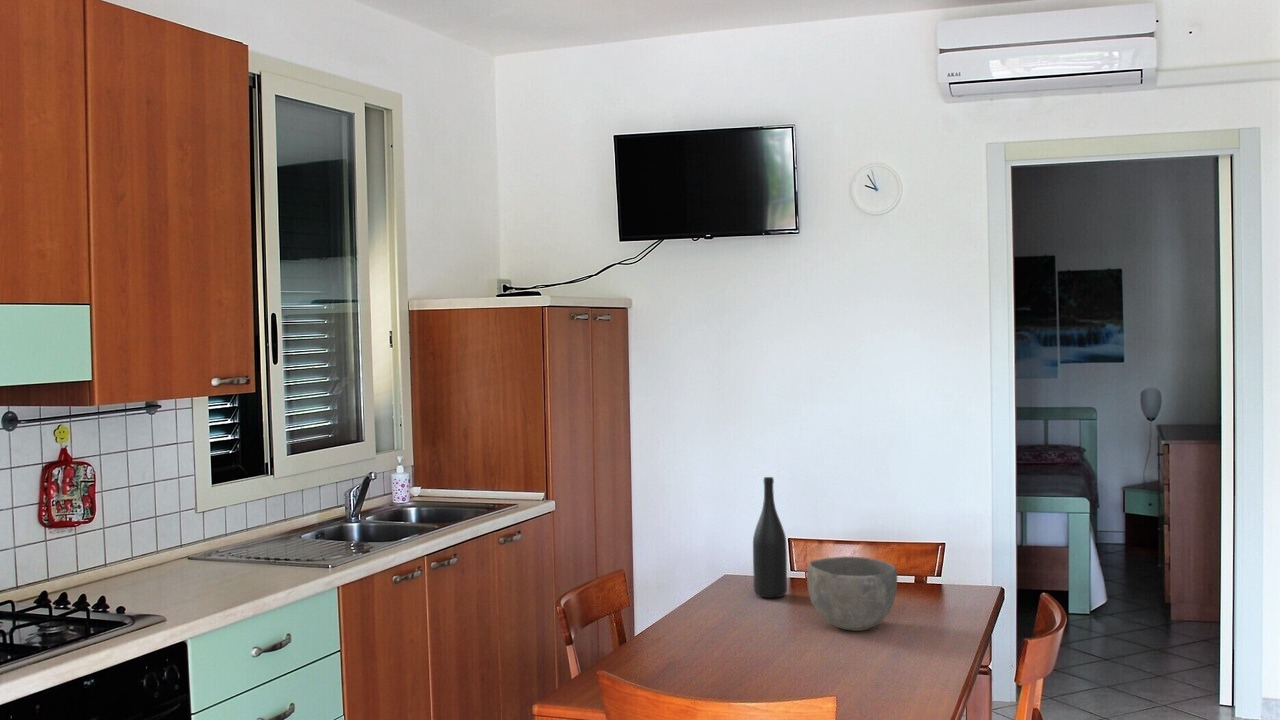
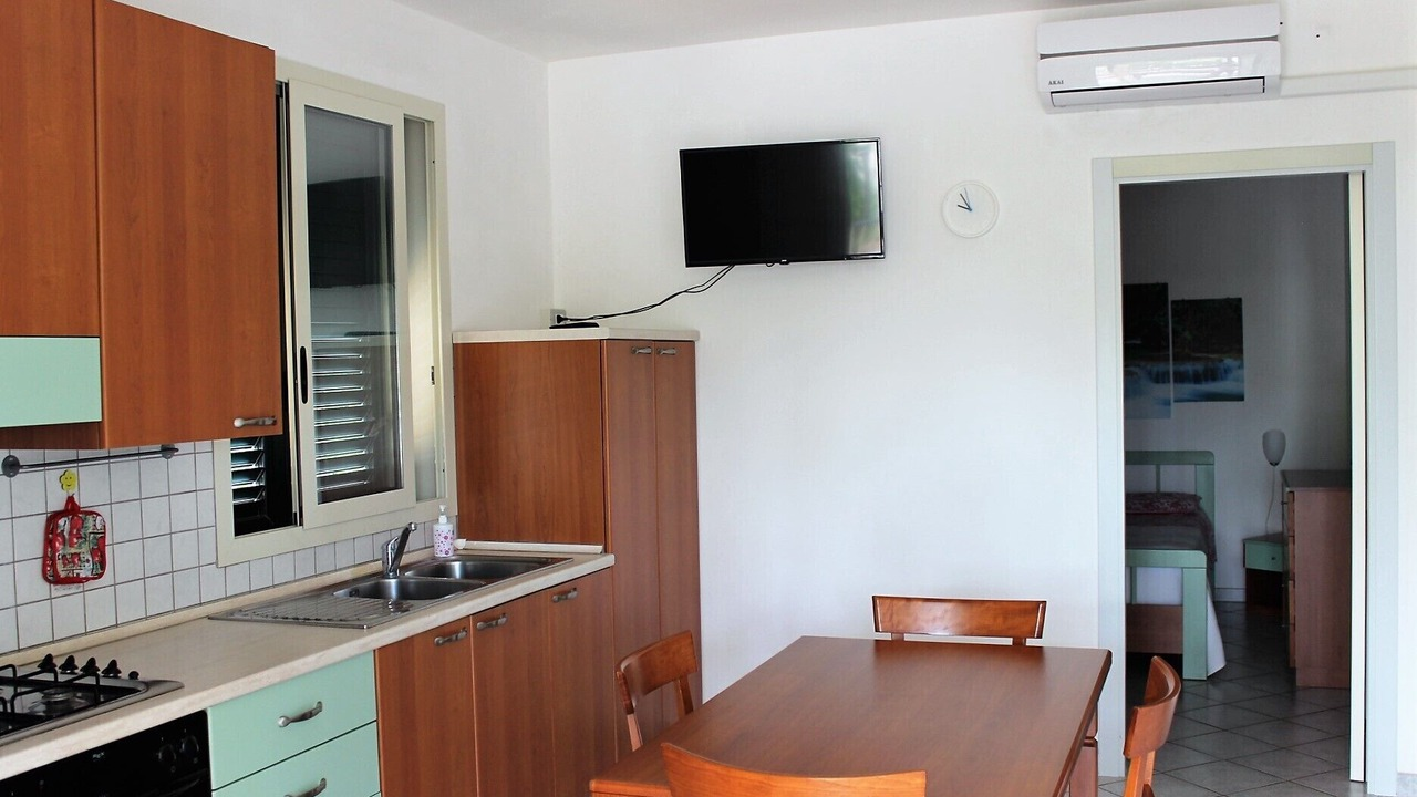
- bowl [806,556,898,632]
- wine bottle [752,476,788,599]
